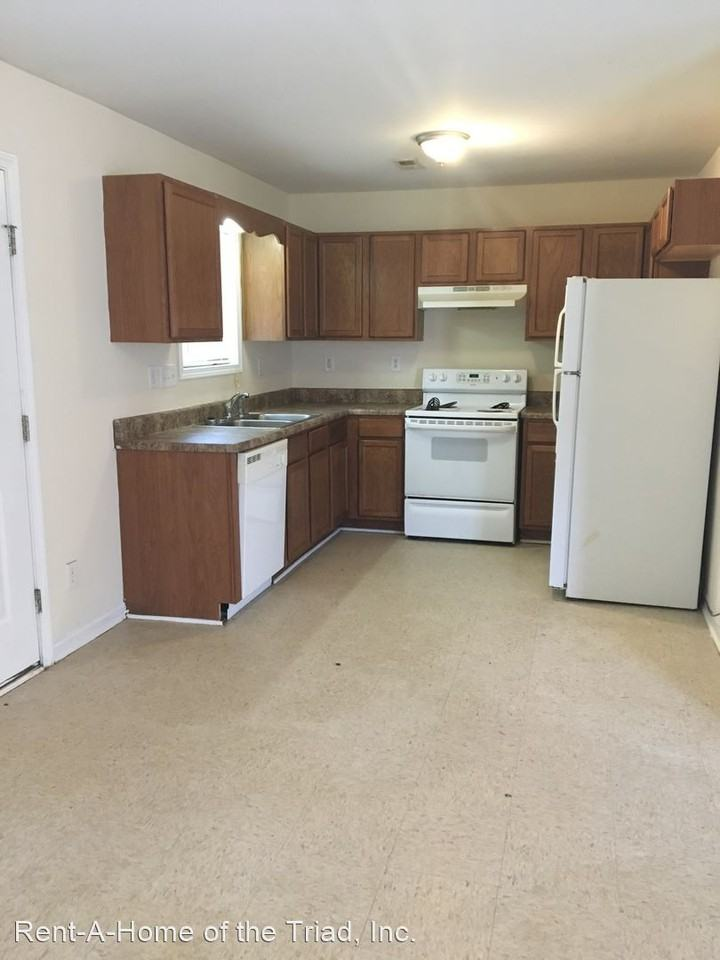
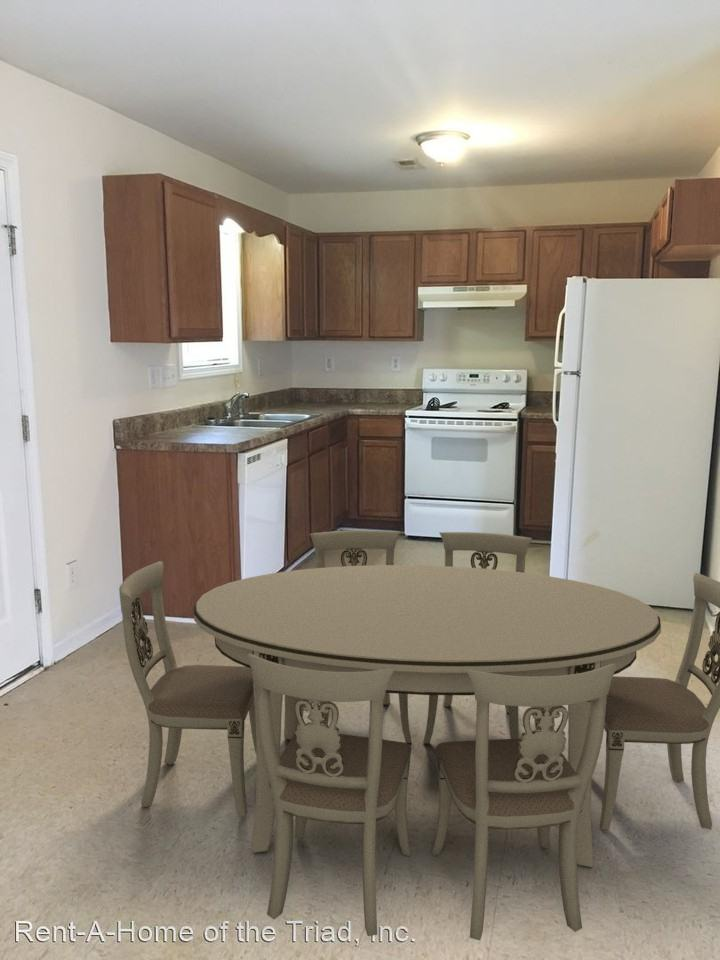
+ dining table [118,529,720,941]
